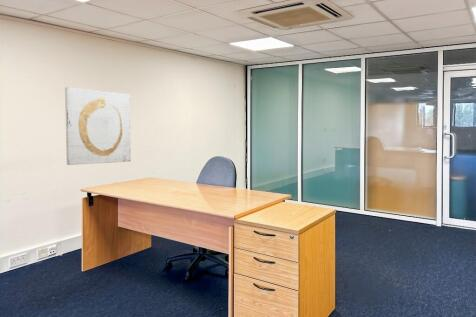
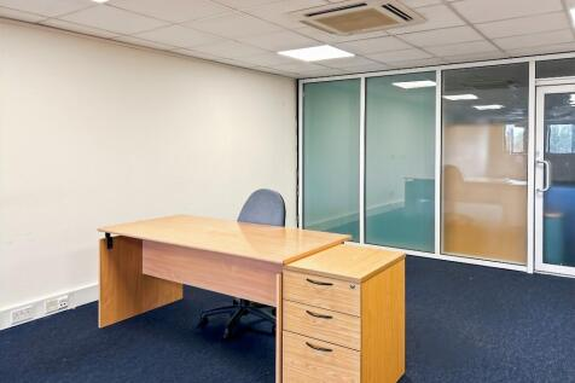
- wall art [64,86,132,166]
